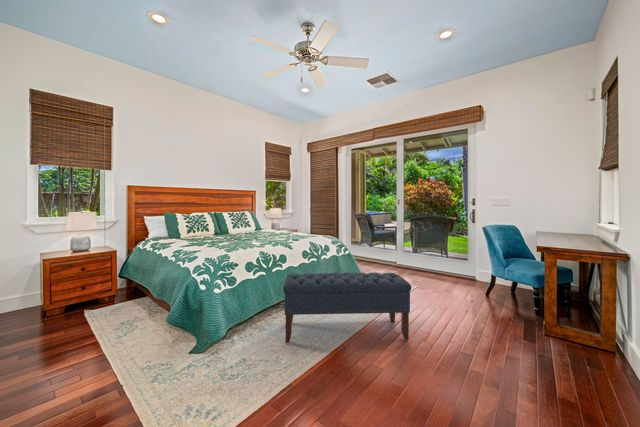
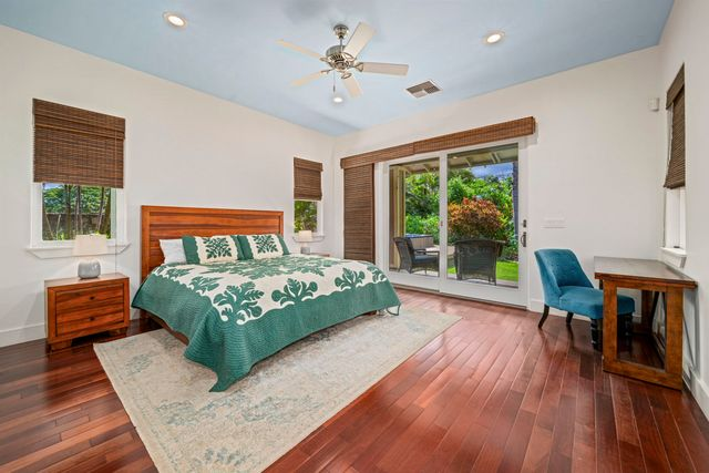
- bench [282,271,412,344]
